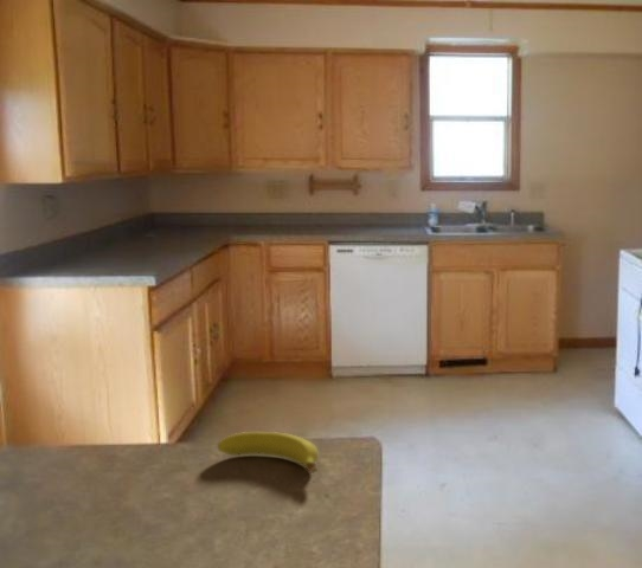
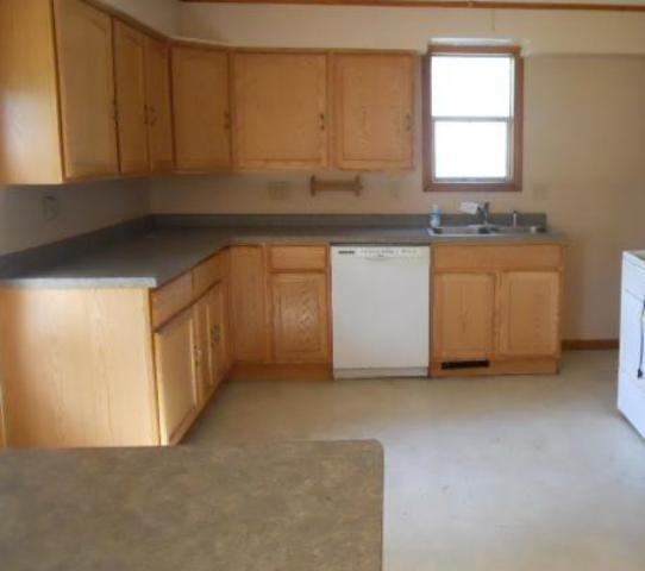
- fruit [217,431,319,475]
